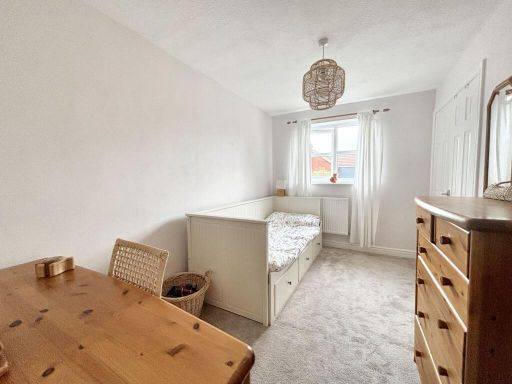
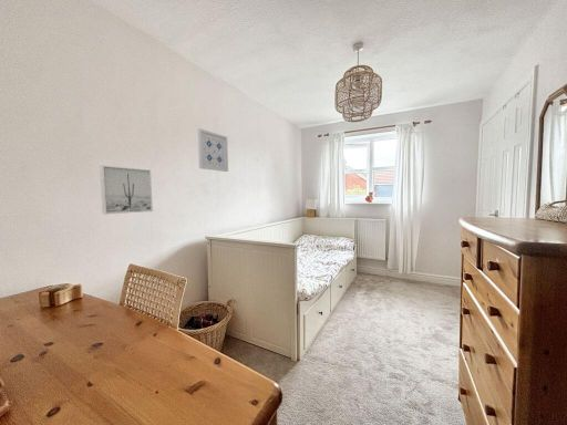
+ wall art [99,165,154,216]
+ wall art [197,127,229,173]
